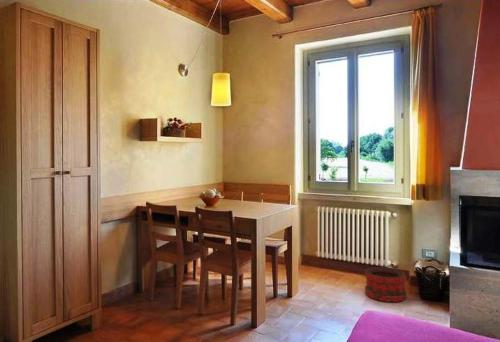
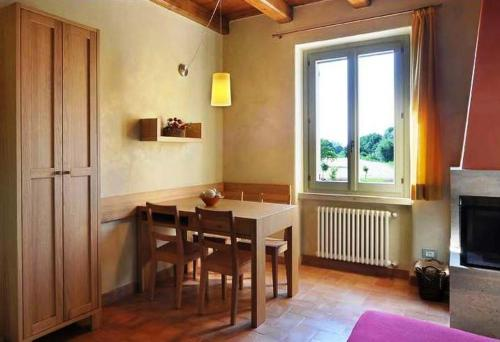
- bucket [364,266,407,303]
